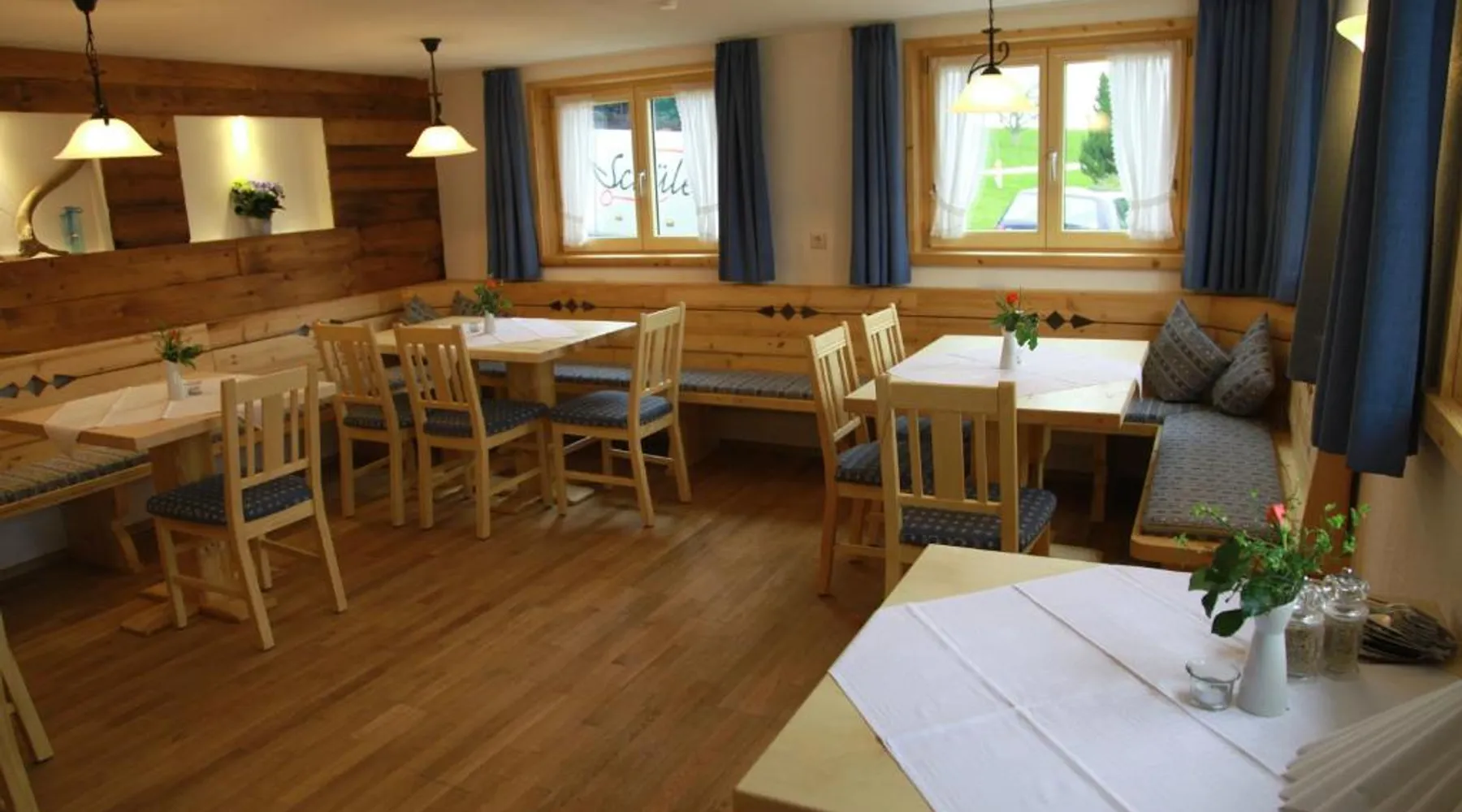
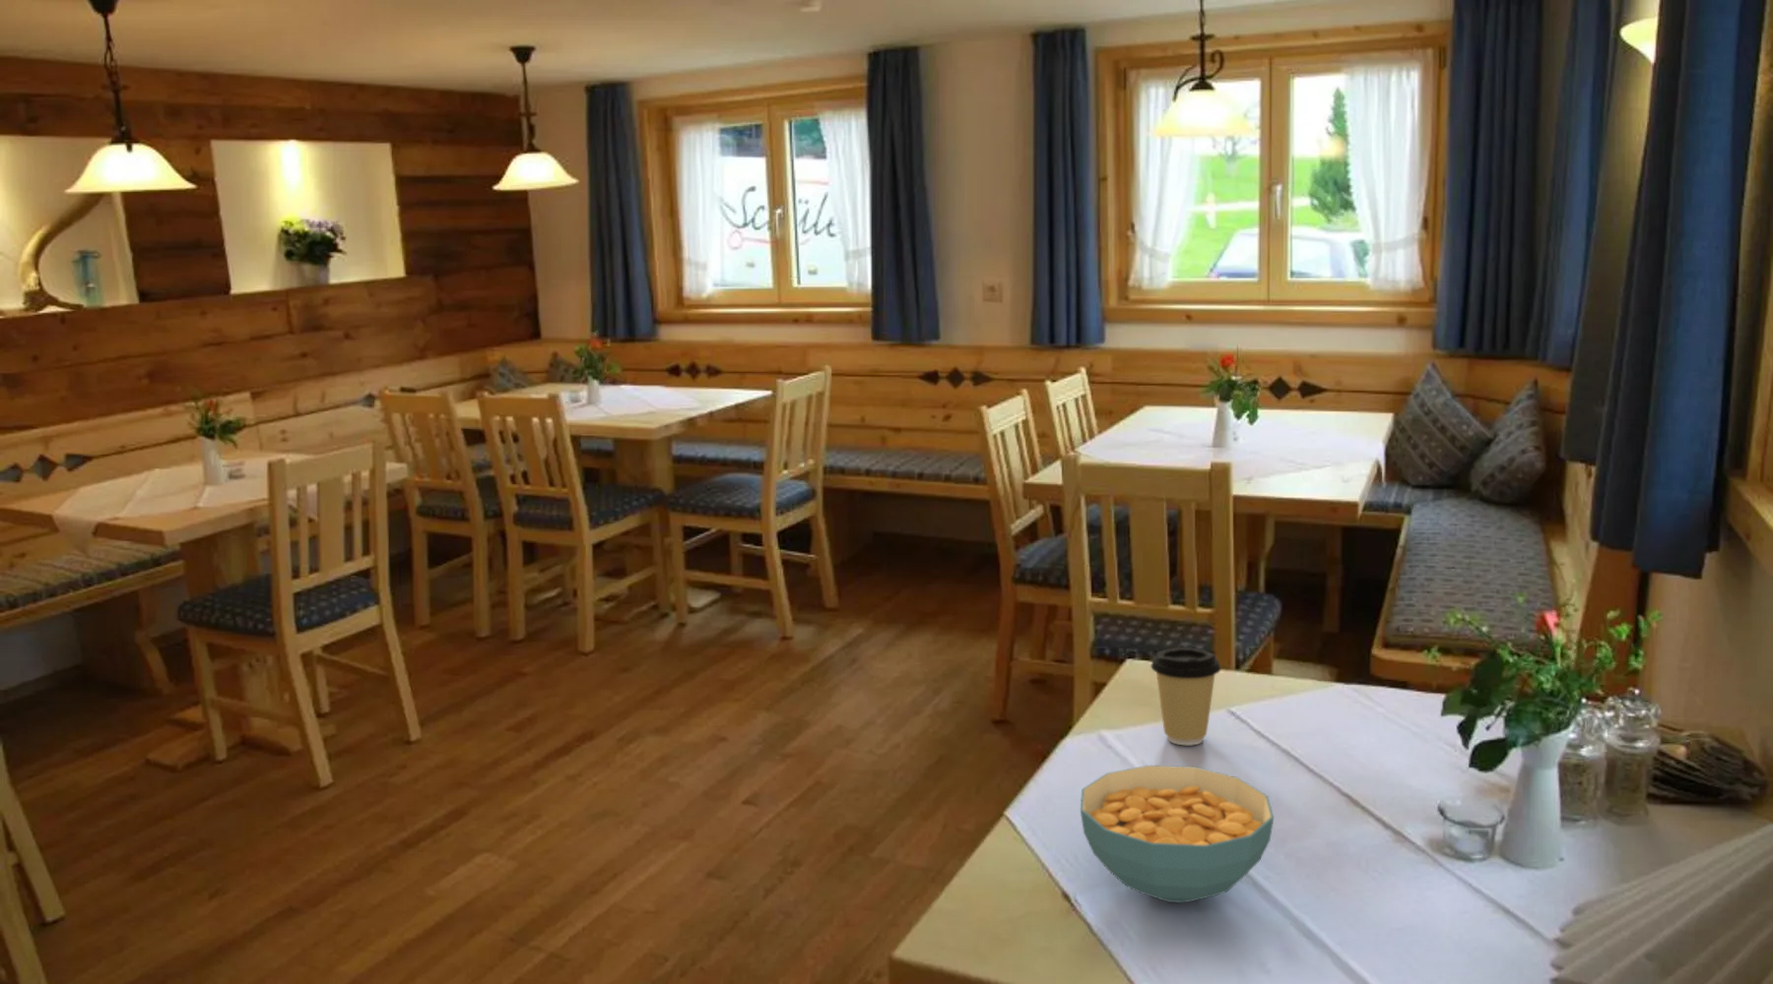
+ cereal bowl [1079,765,1275,903]
+ coffee cup [1150,646,1221,745]
